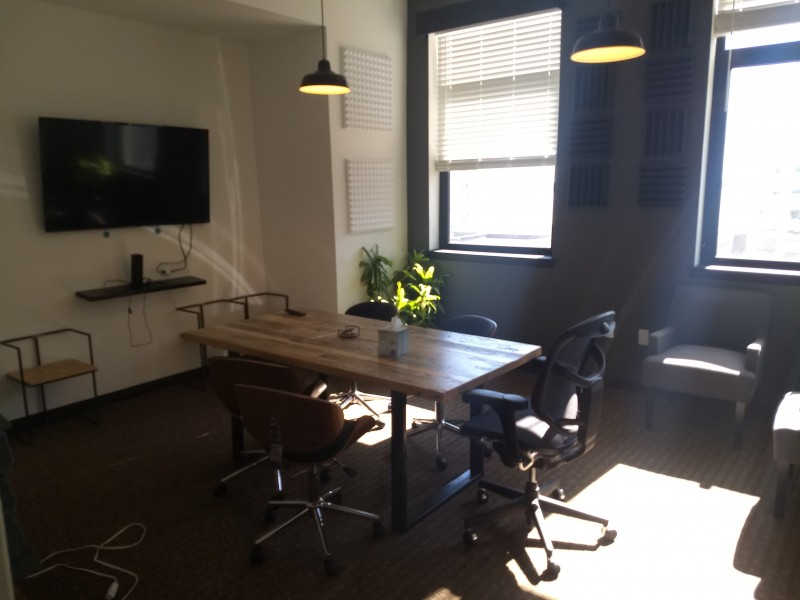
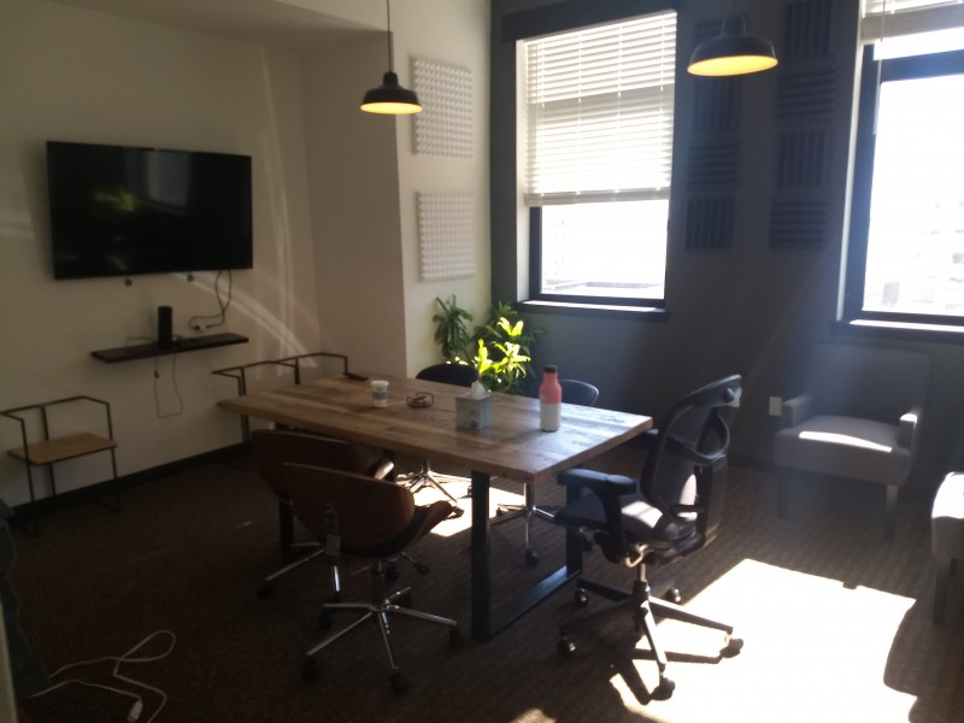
+ coffee cup [369,380,390,408]
+ water bottle [537,364,563,433]
